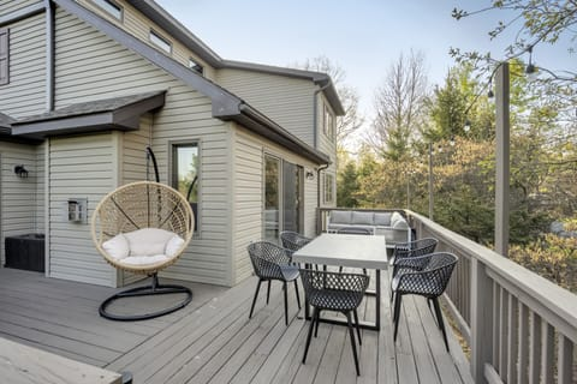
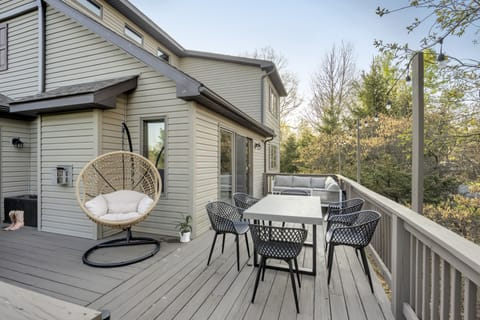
+ house plant [168,211,193,243]
+ boots [3,210,25,231]
